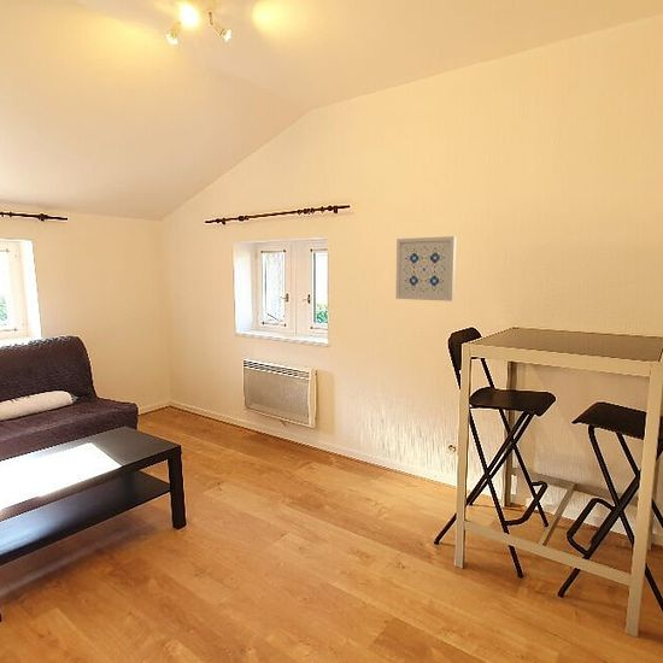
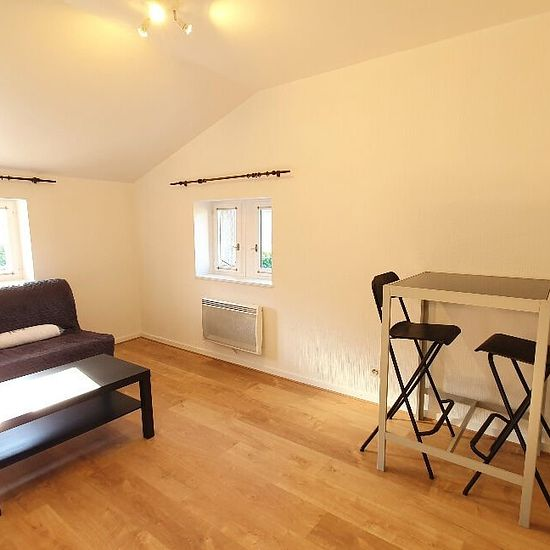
- wall art [394,235,457,303]
